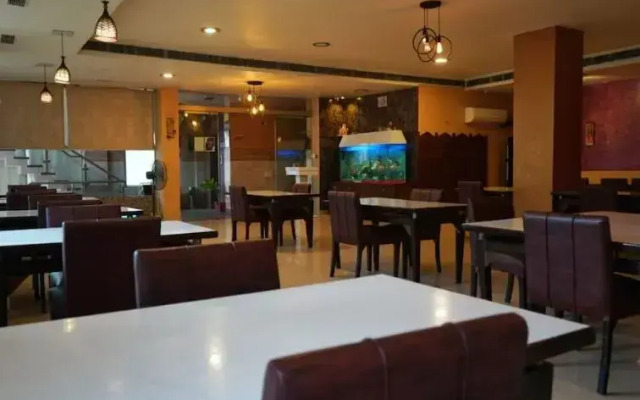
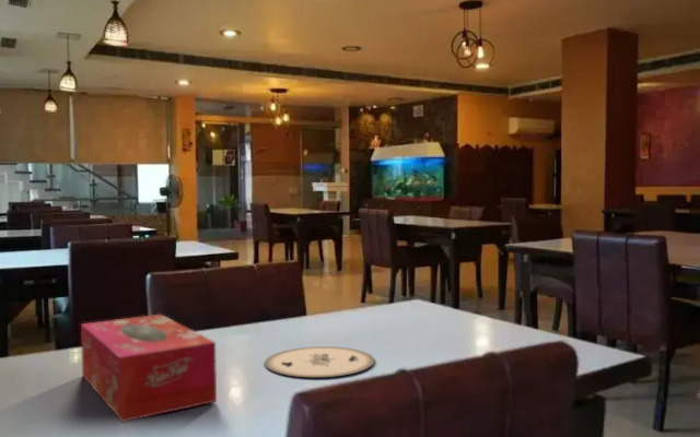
+ tissue box [80,314,218,423]
+ plate [264,345,376,378]
